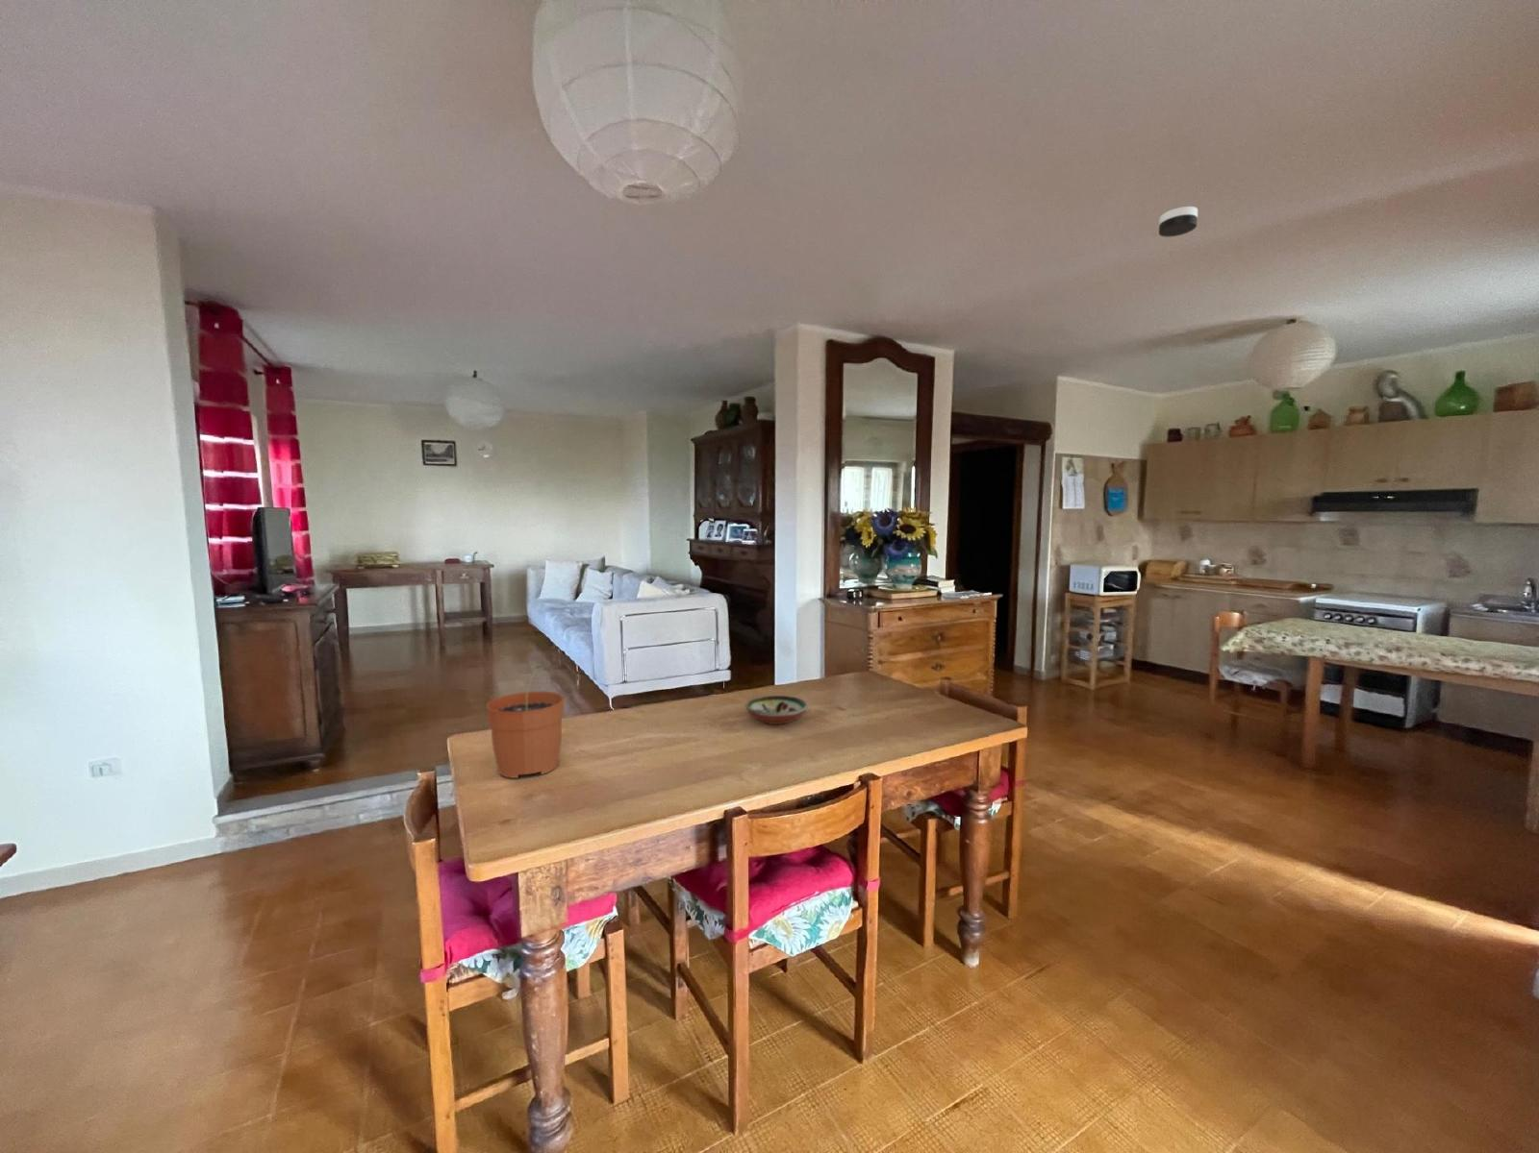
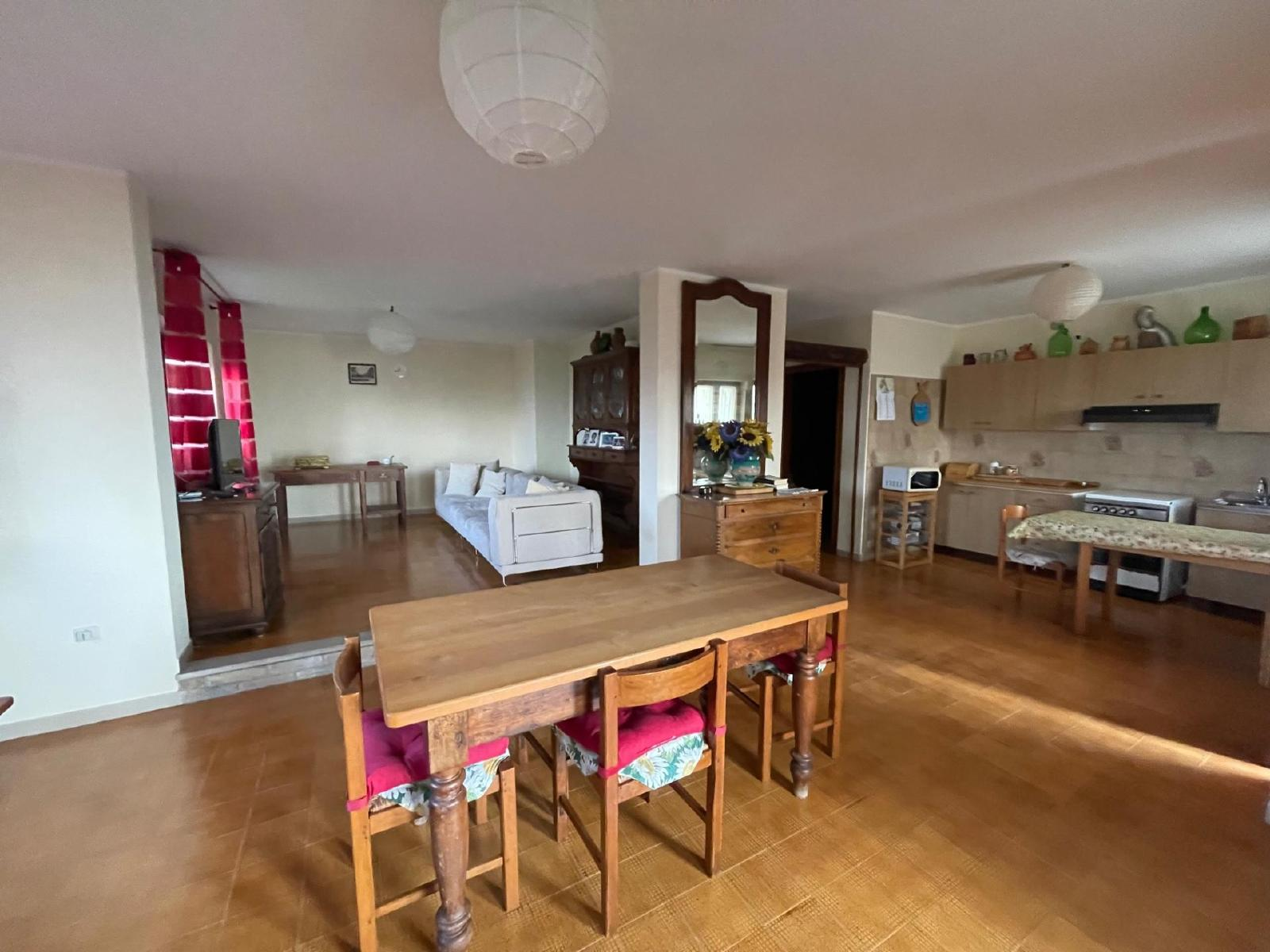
- decorative bowl [744,695,809,725]
- plant pot [486,662,566,779]
- smoke detector [1158,206,1198,237]
